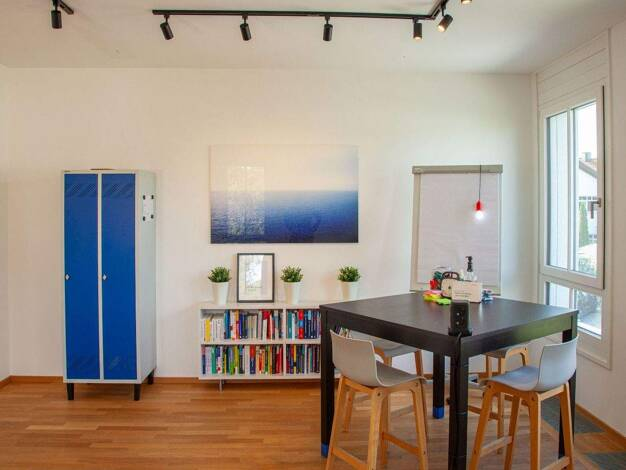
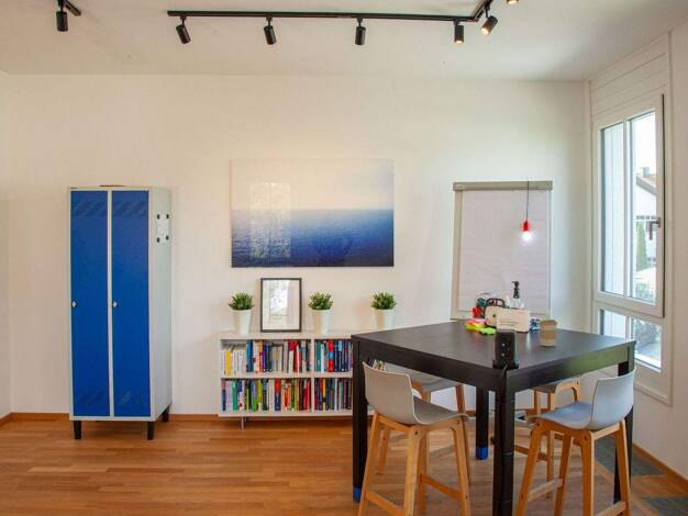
+ coffee cup [537,318,558,347]
